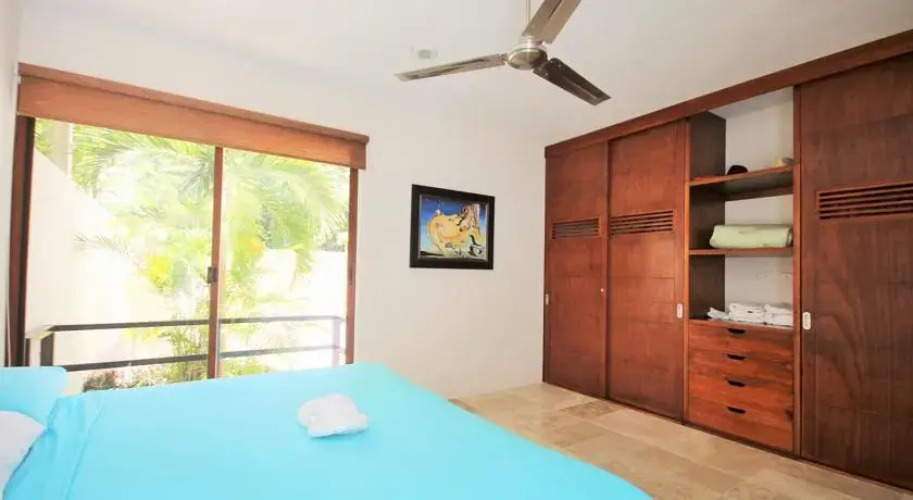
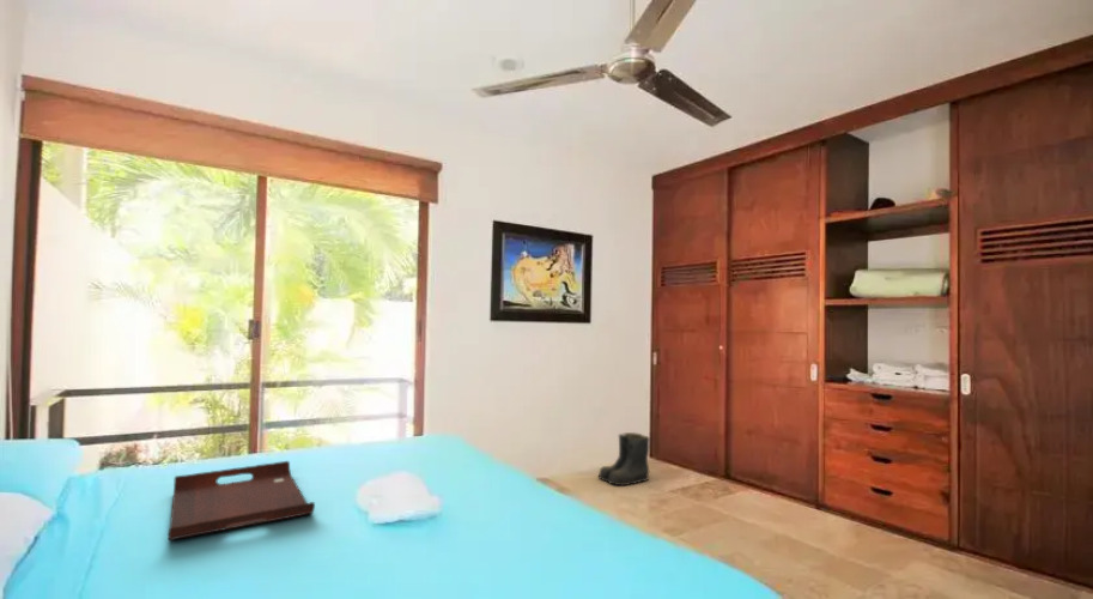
+ boots [596,431,651,486]
+ serving tray [168,460,316,541]
